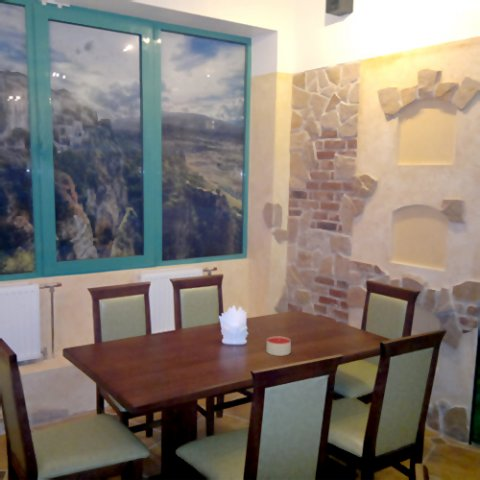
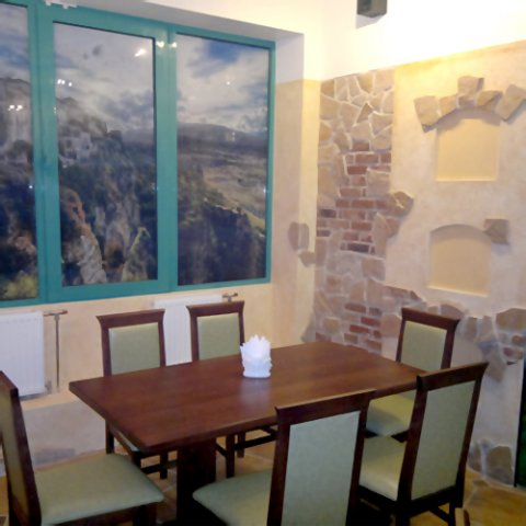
- candle [266,335,292,357]
